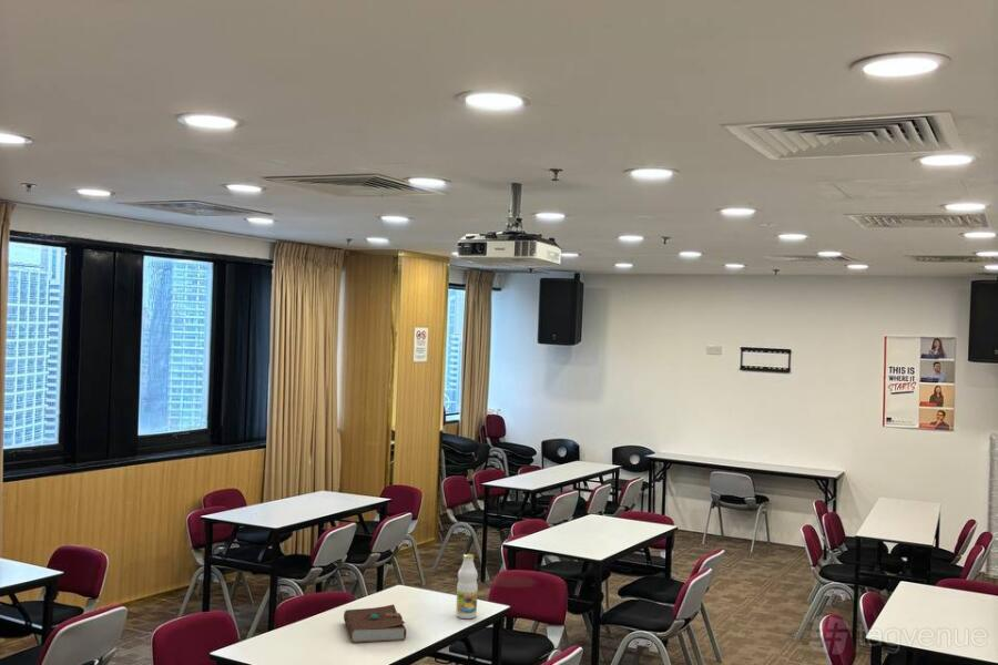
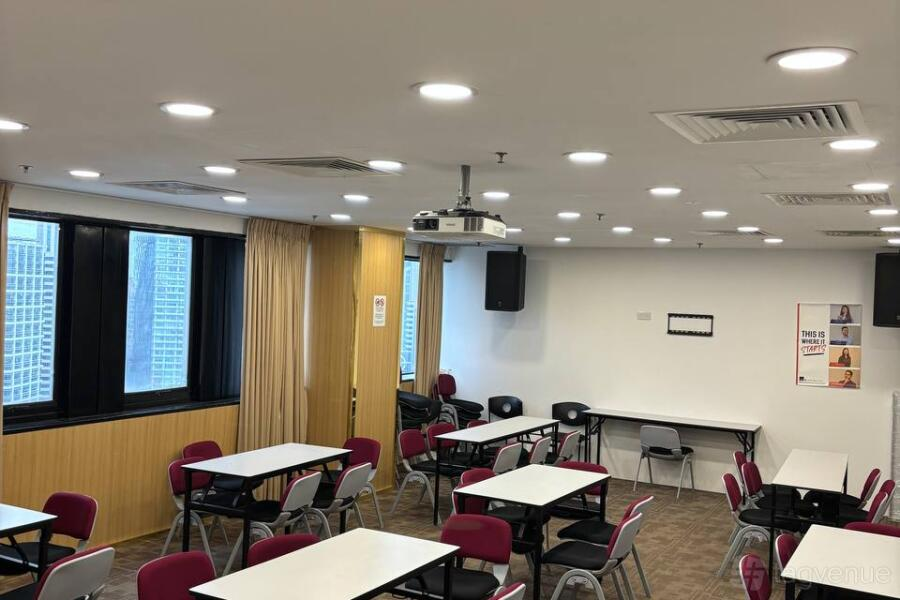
- bottle [455,553,479,620]
- book [343,603,407,644]
